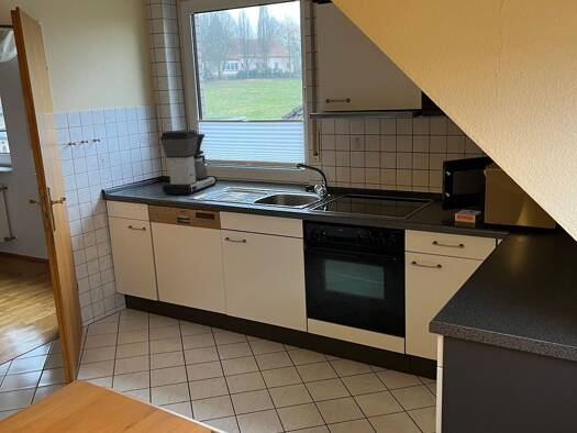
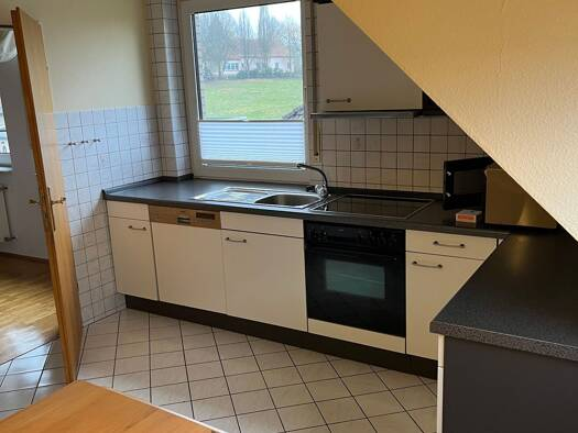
- coffee maker [159,130,219,196]
